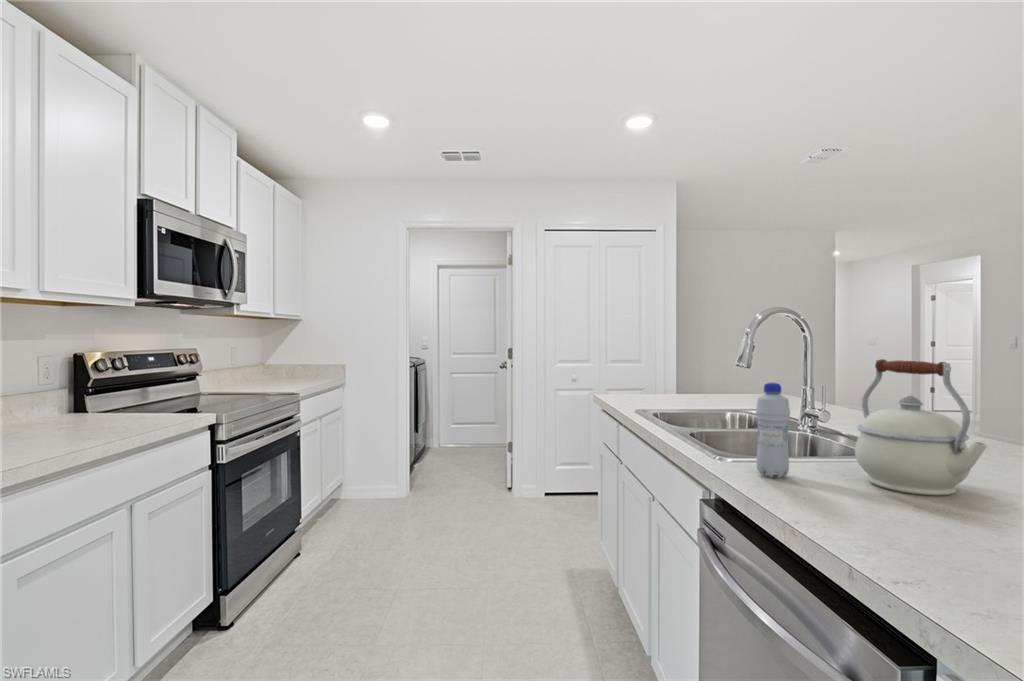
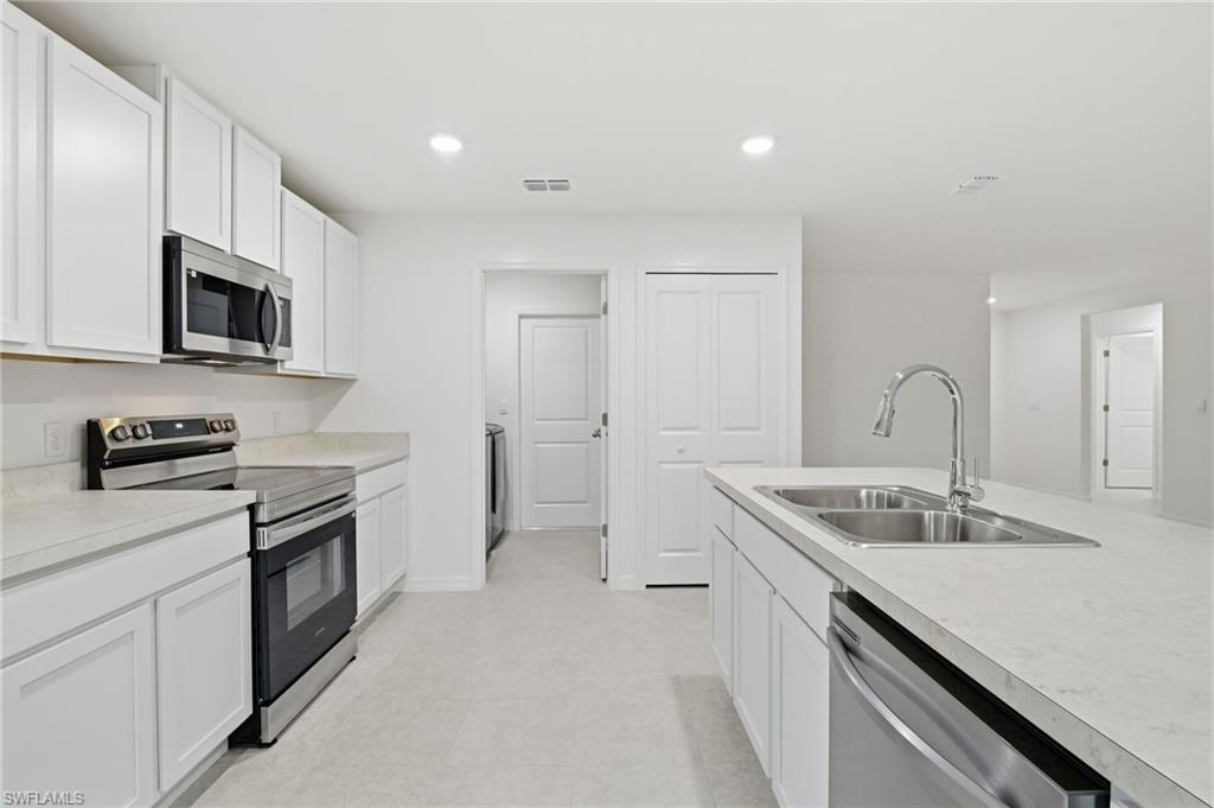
- kettle [854,358,989,496]
- bottle [755,382,791,479]
